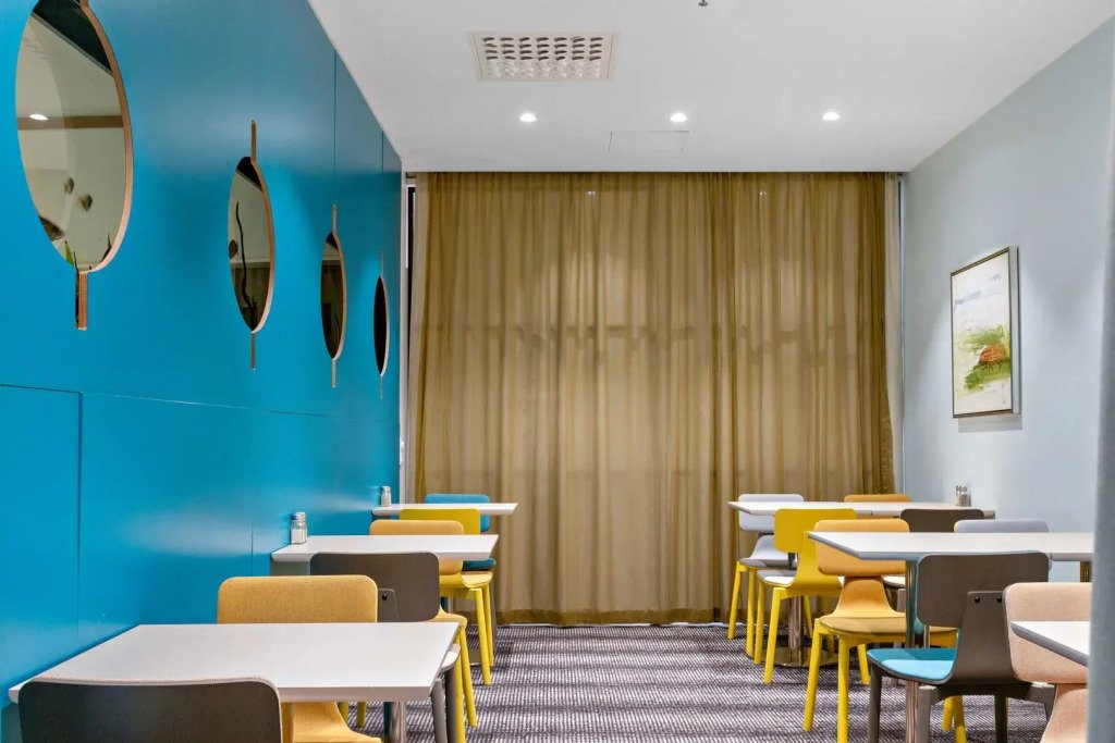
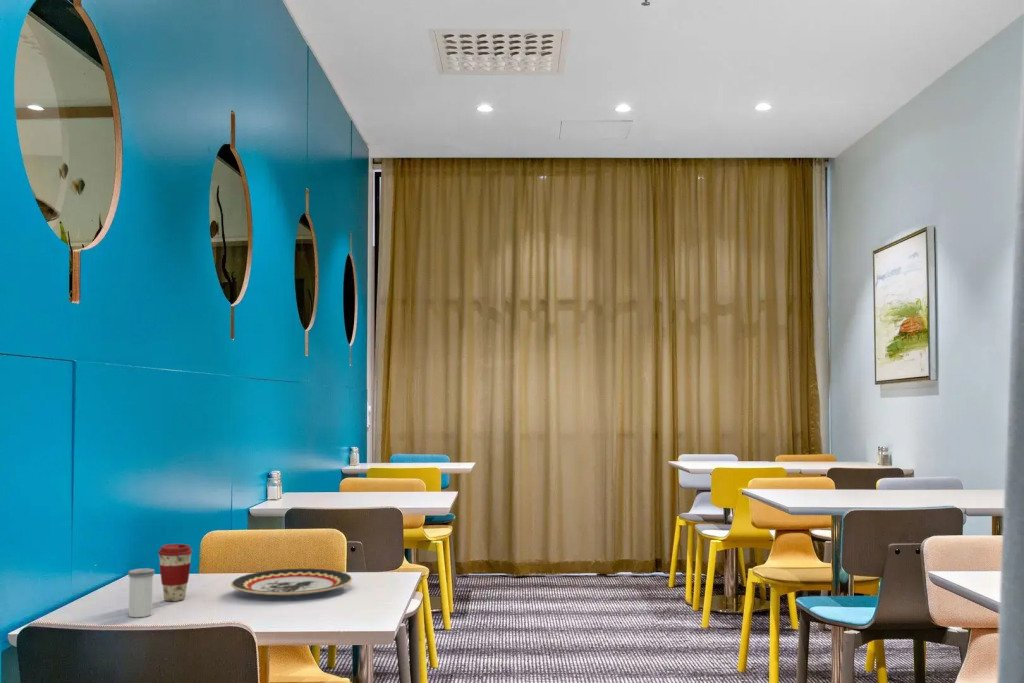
+ salt shaker [127,567,155,618]
+ plate [230,568,353,597]
+ coffee cup [157,543,194,602]
